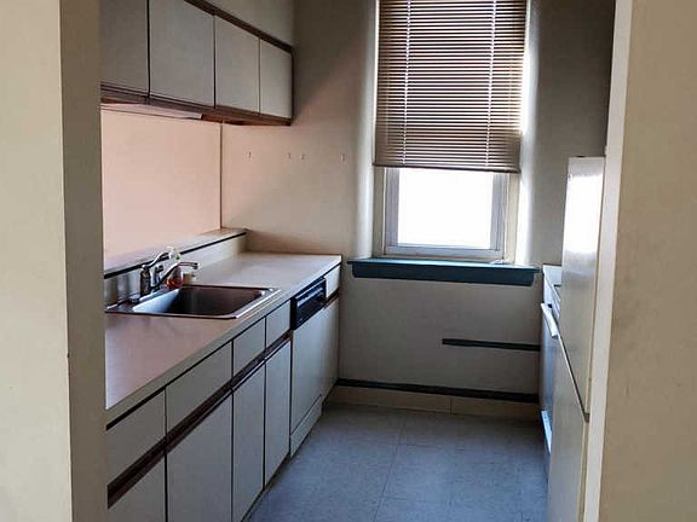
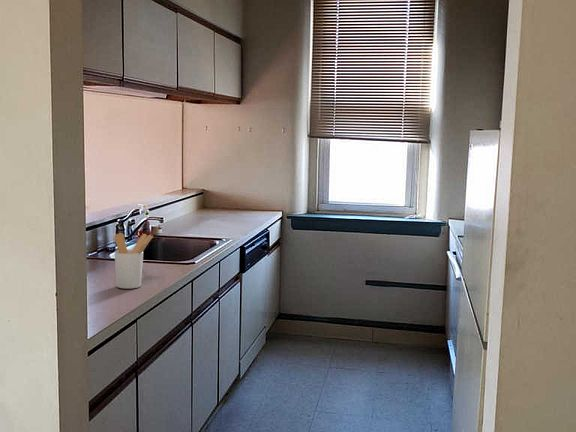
+ utensil holder [113,232,154,289]
